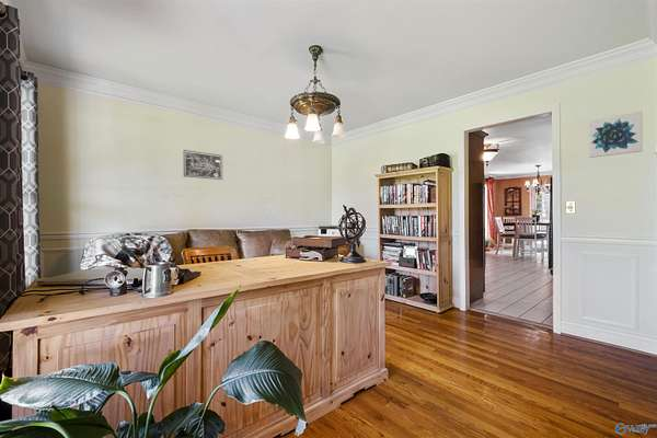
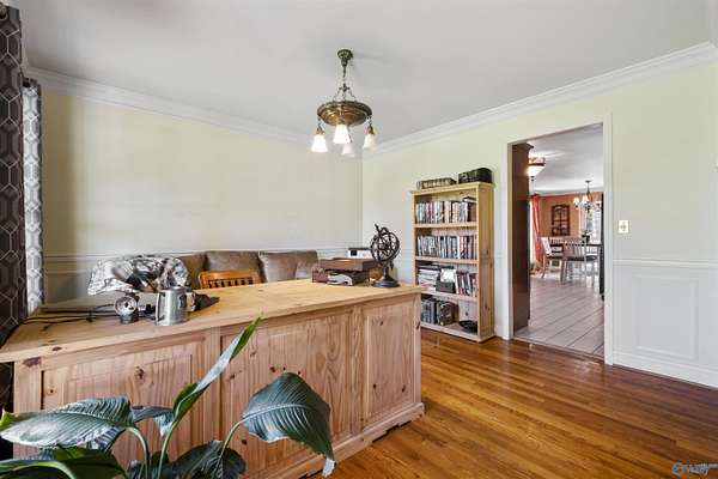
- wall art [588,111,644,159]
- wall art [182,149,223,181]
